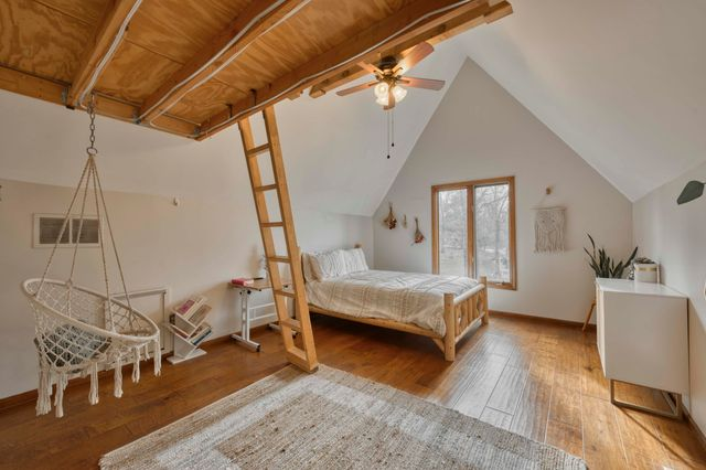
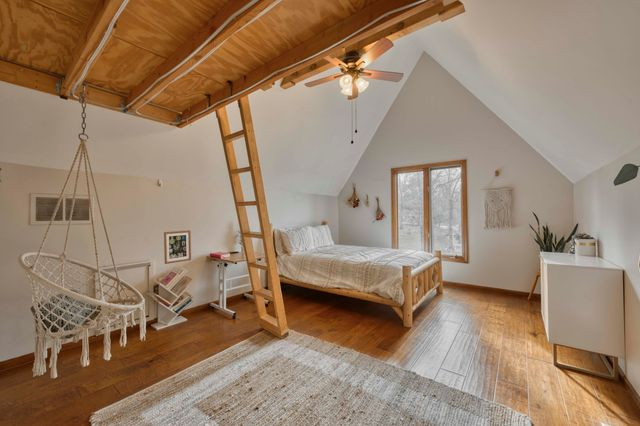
+ wall art [163,229,192,265]
